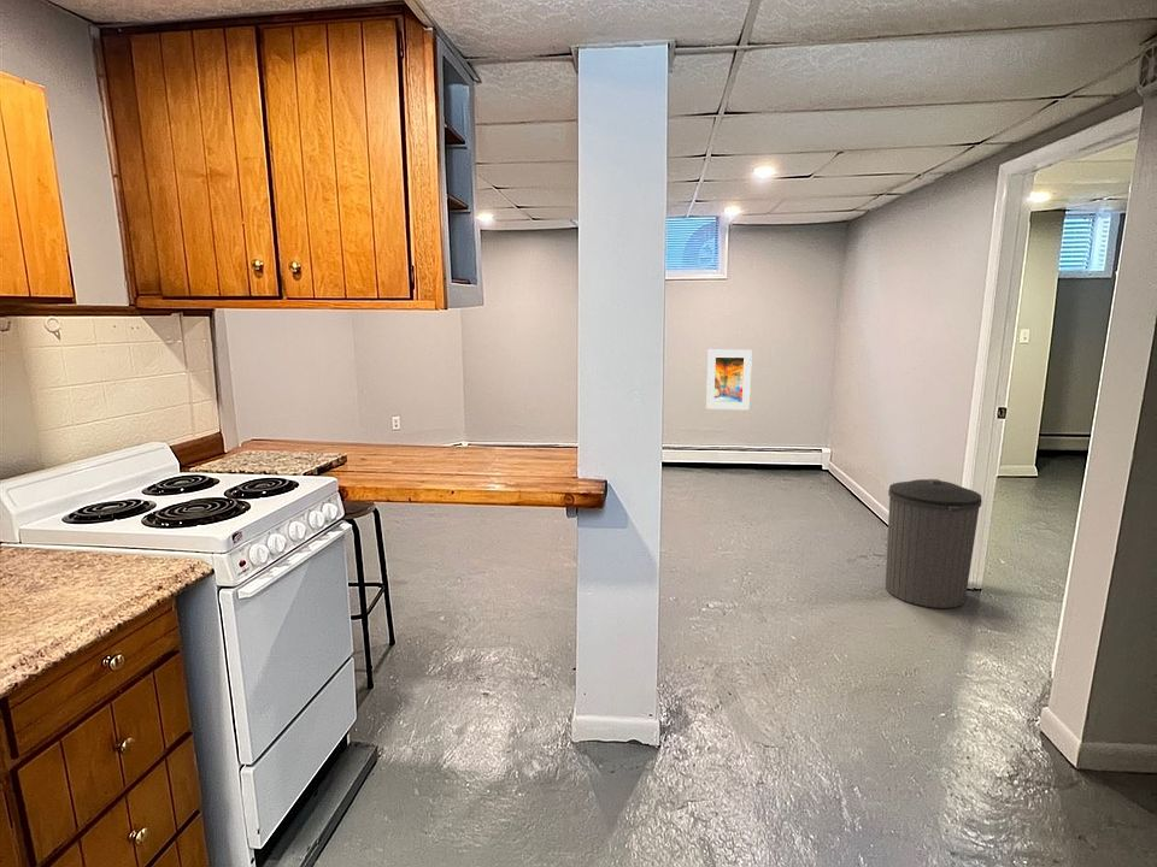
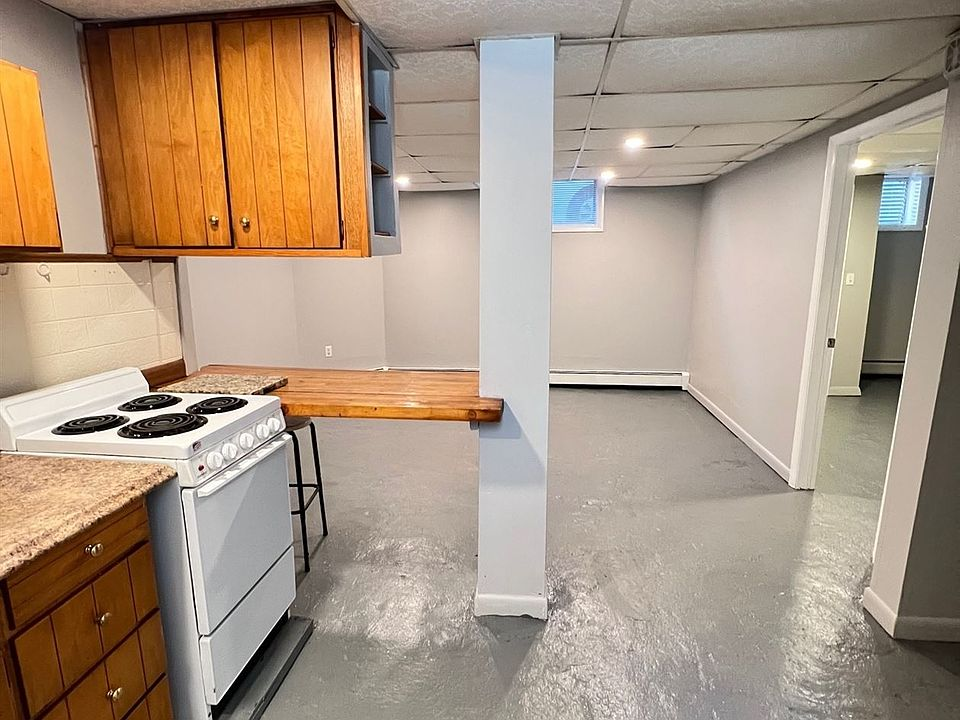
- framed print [705,349,753,411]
- trash can [885,478,983,609]
